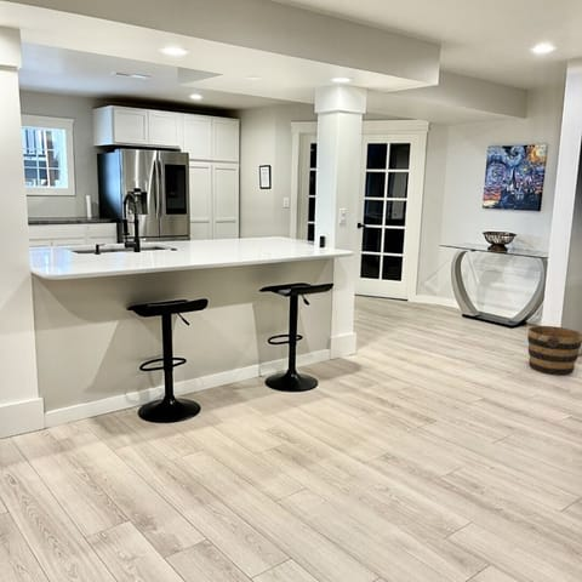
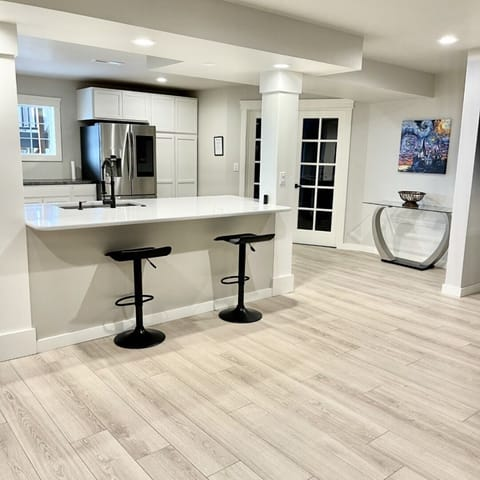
- bucket [526,325,582,376]
